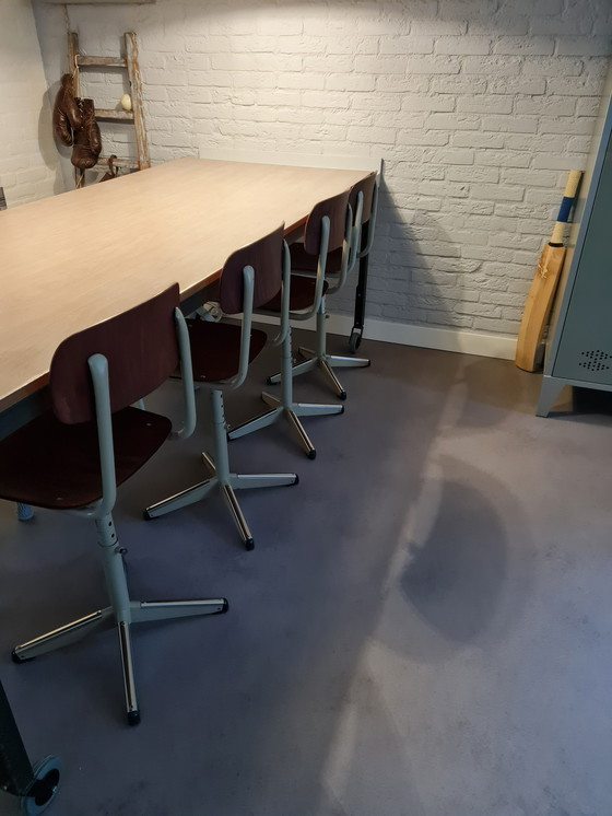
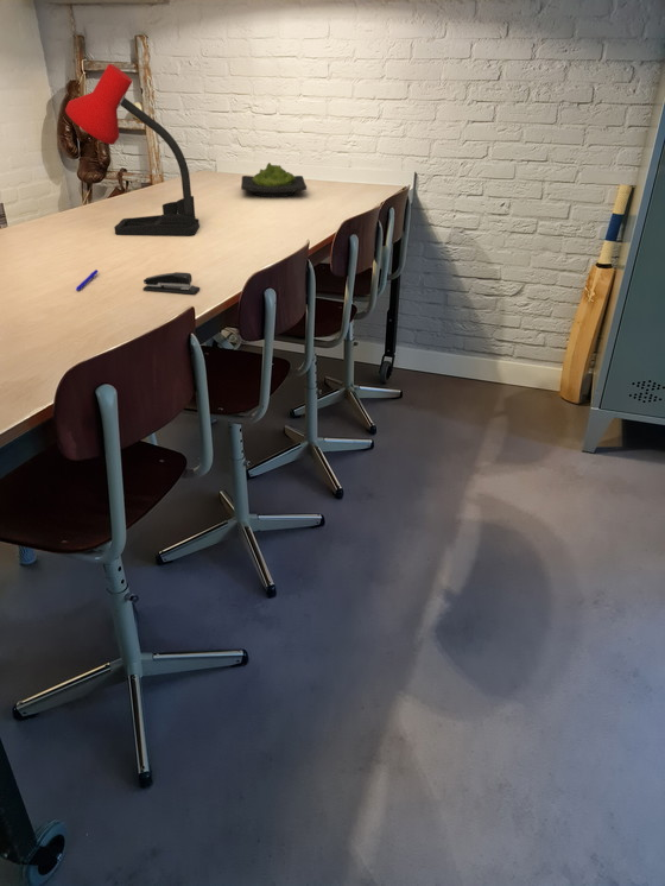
+ desk lamp [64,63,201,236]
+ wasabi [240,162,308,198]
+ pen [75,268,100,292]
+ stapler [142,271,201,296]
